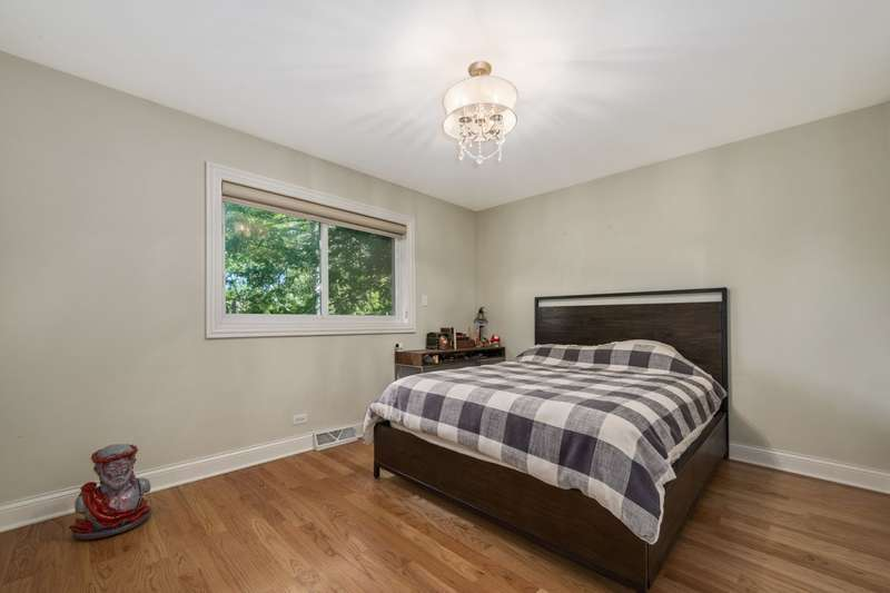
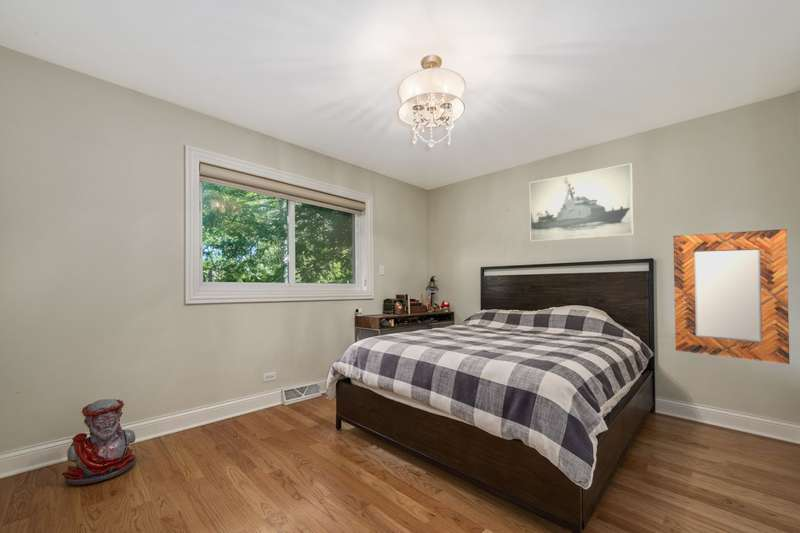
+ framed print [529,163,634,242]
+ home mirror [672,228,790,365]
